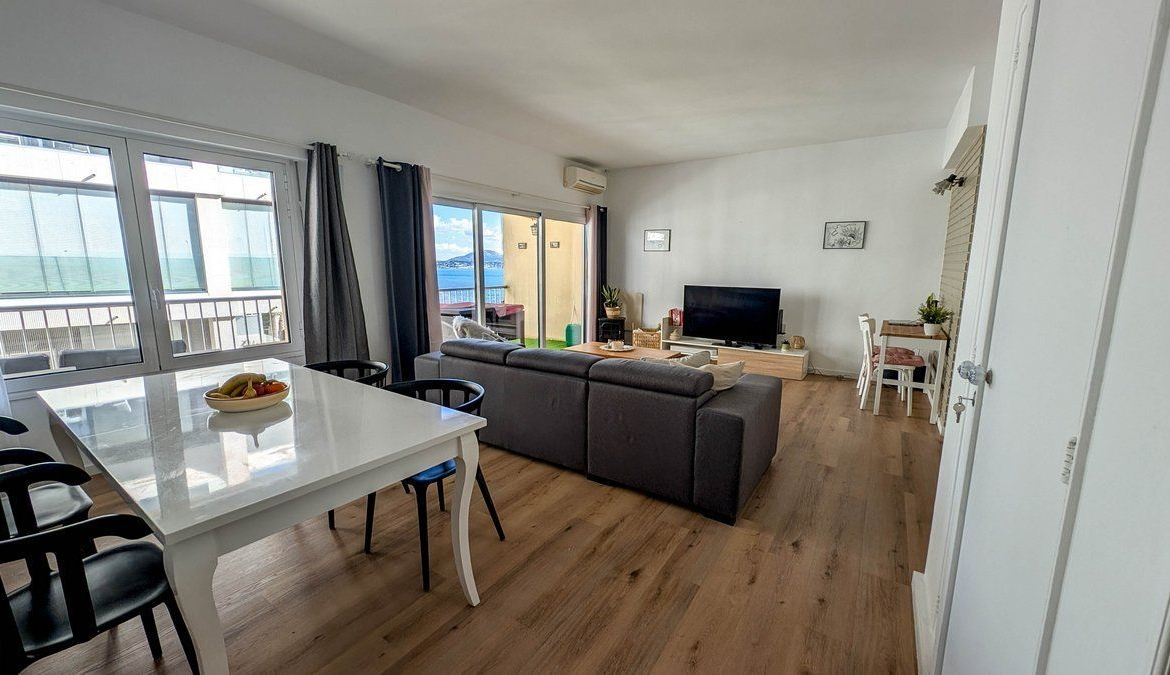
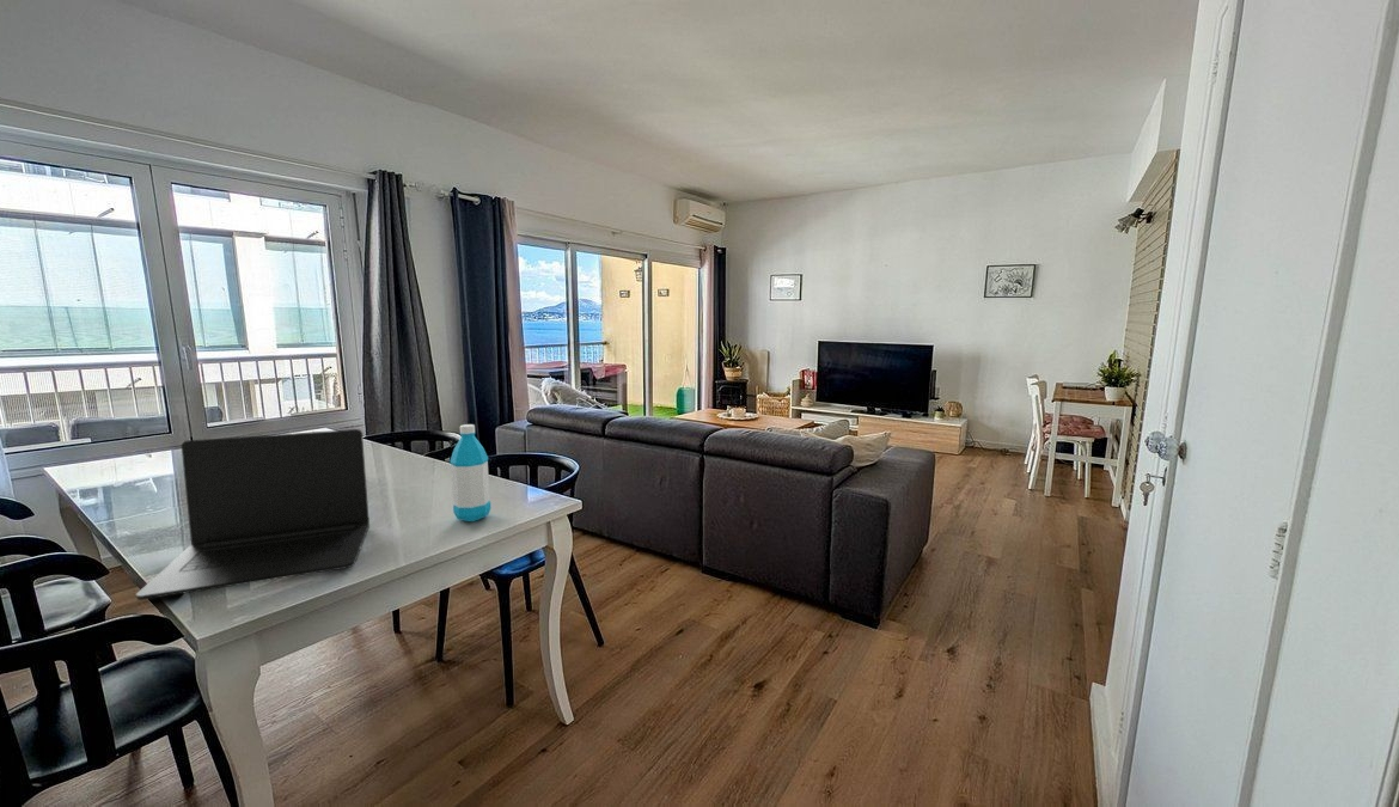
+ laptop [135,428,371,601]
+ water bottle [448,423,493,522]
